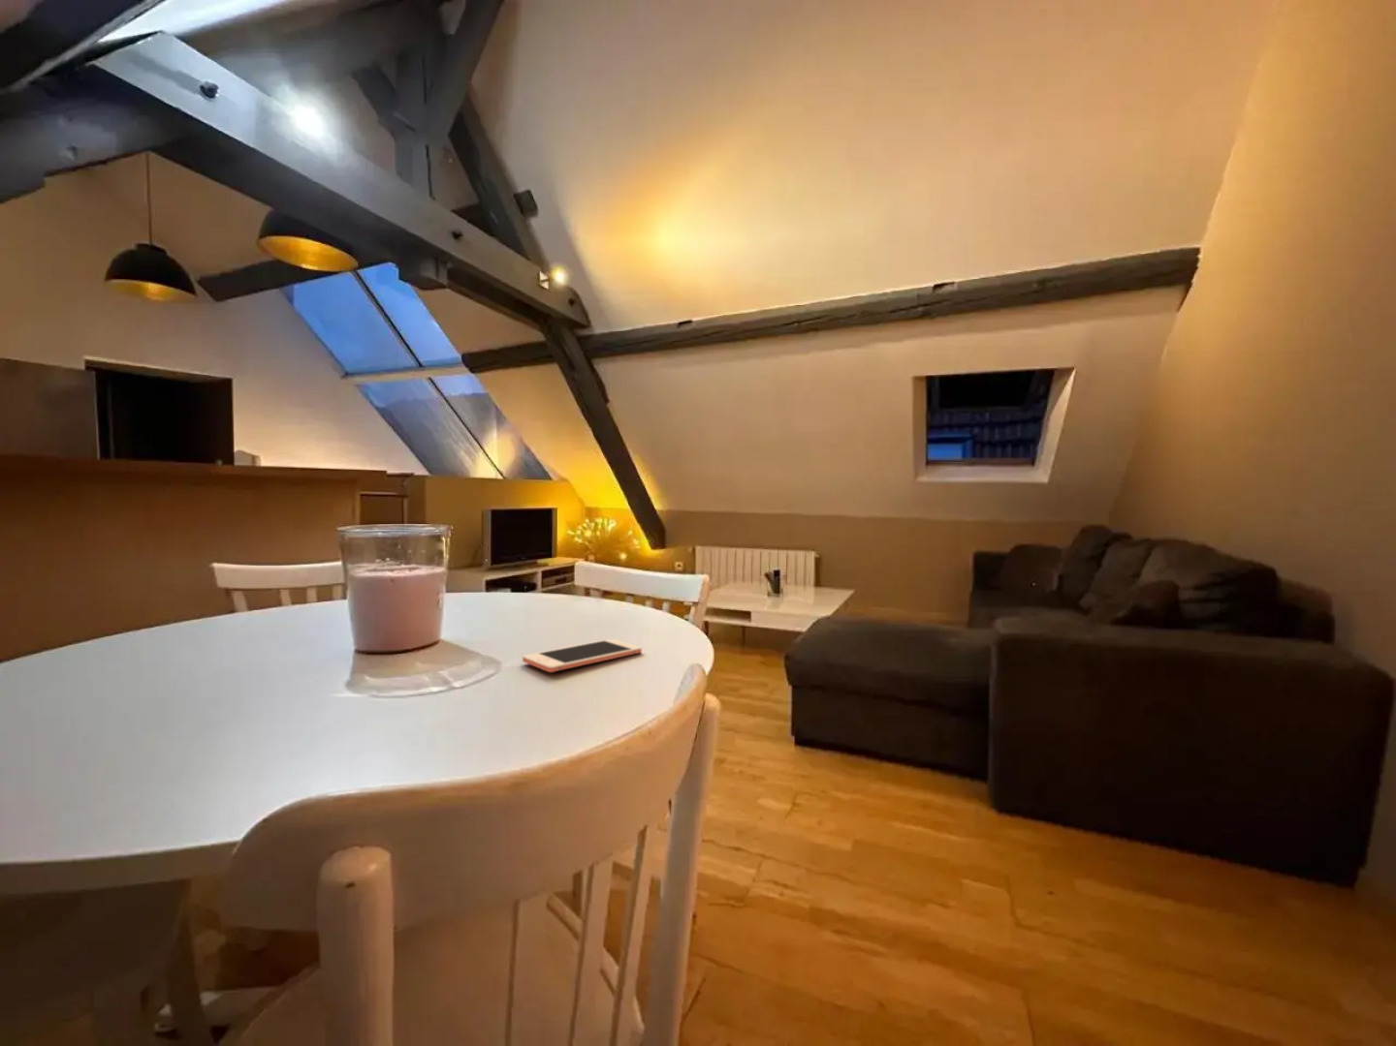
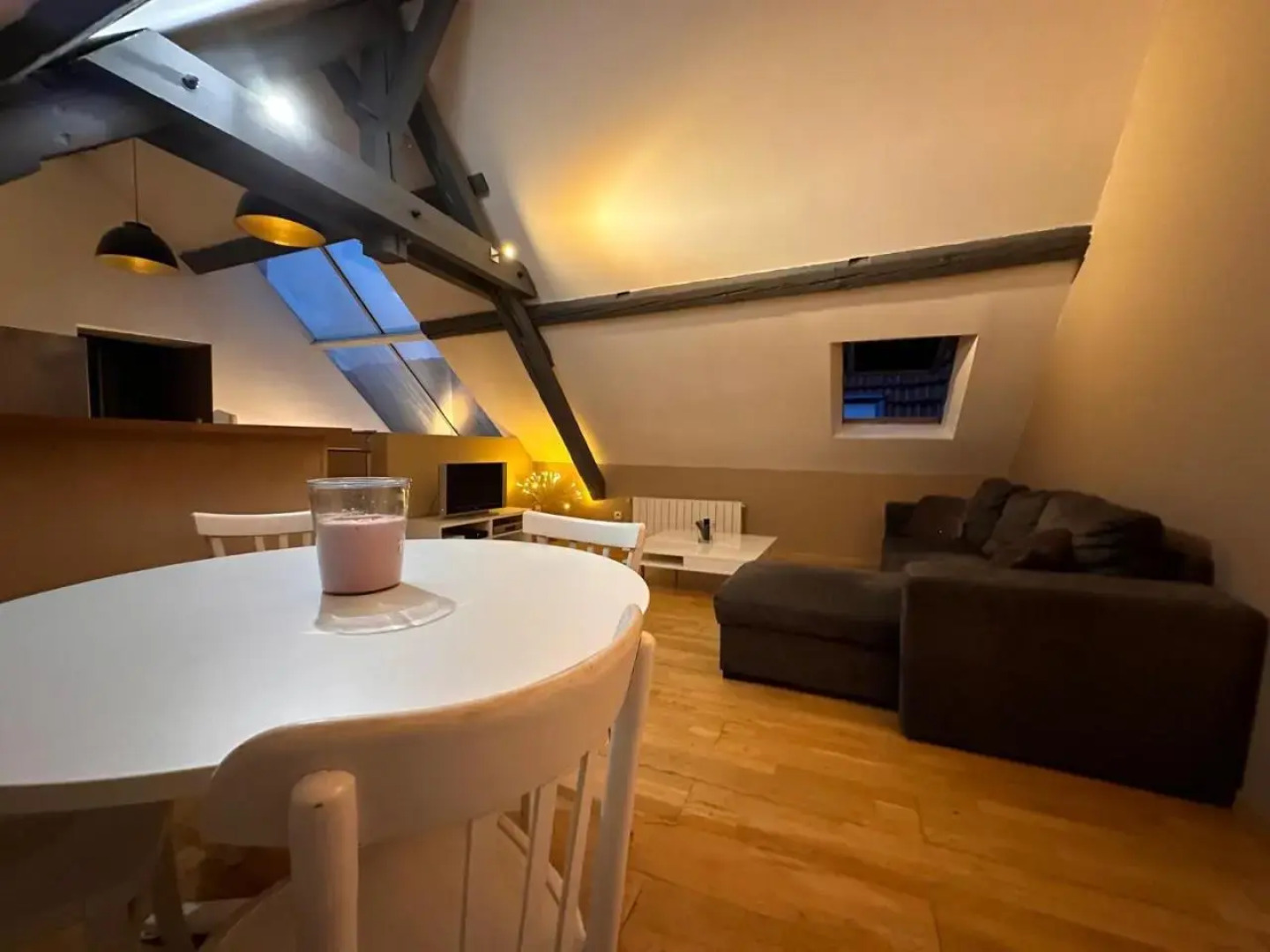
- cell phone [521,638,643,674]
